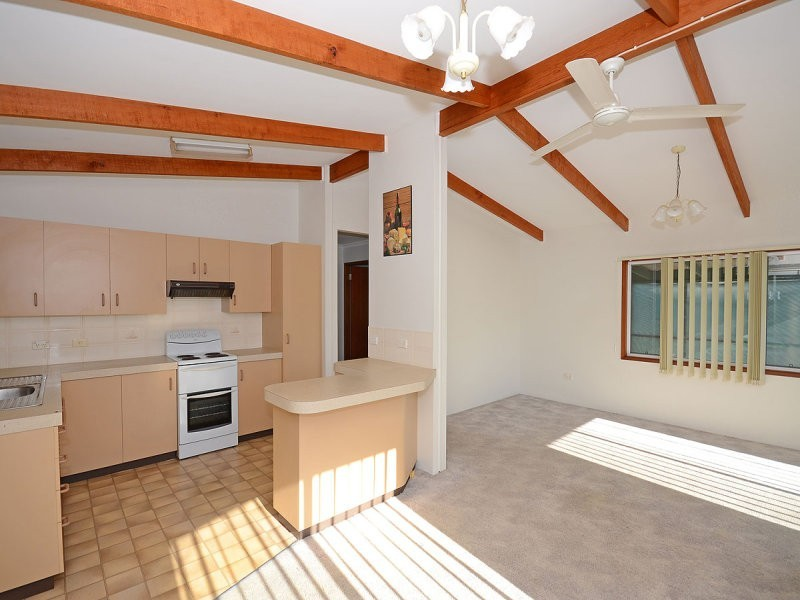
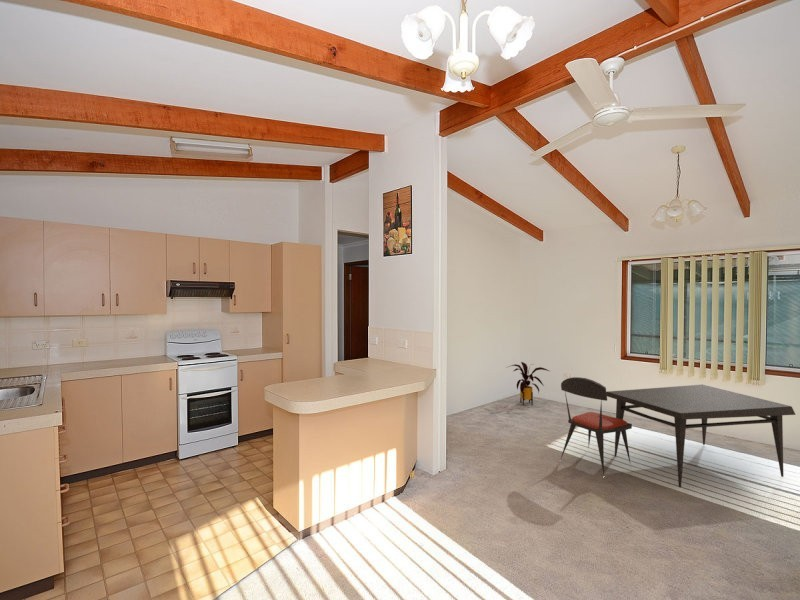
+ dining table [560,376,796,488]
+ house plant [505,361,551,406]
